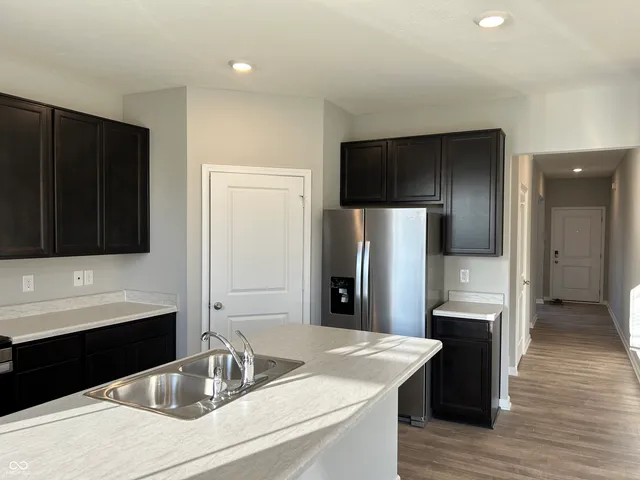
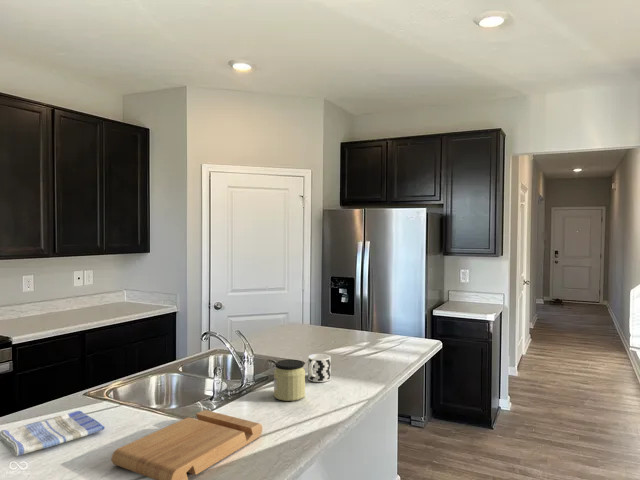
+ dish towel [0,410,106,457]
+ cutting board [111,409,263,480]
+ cup [307,353,332,383]
+ jar [273,359,306,402]
